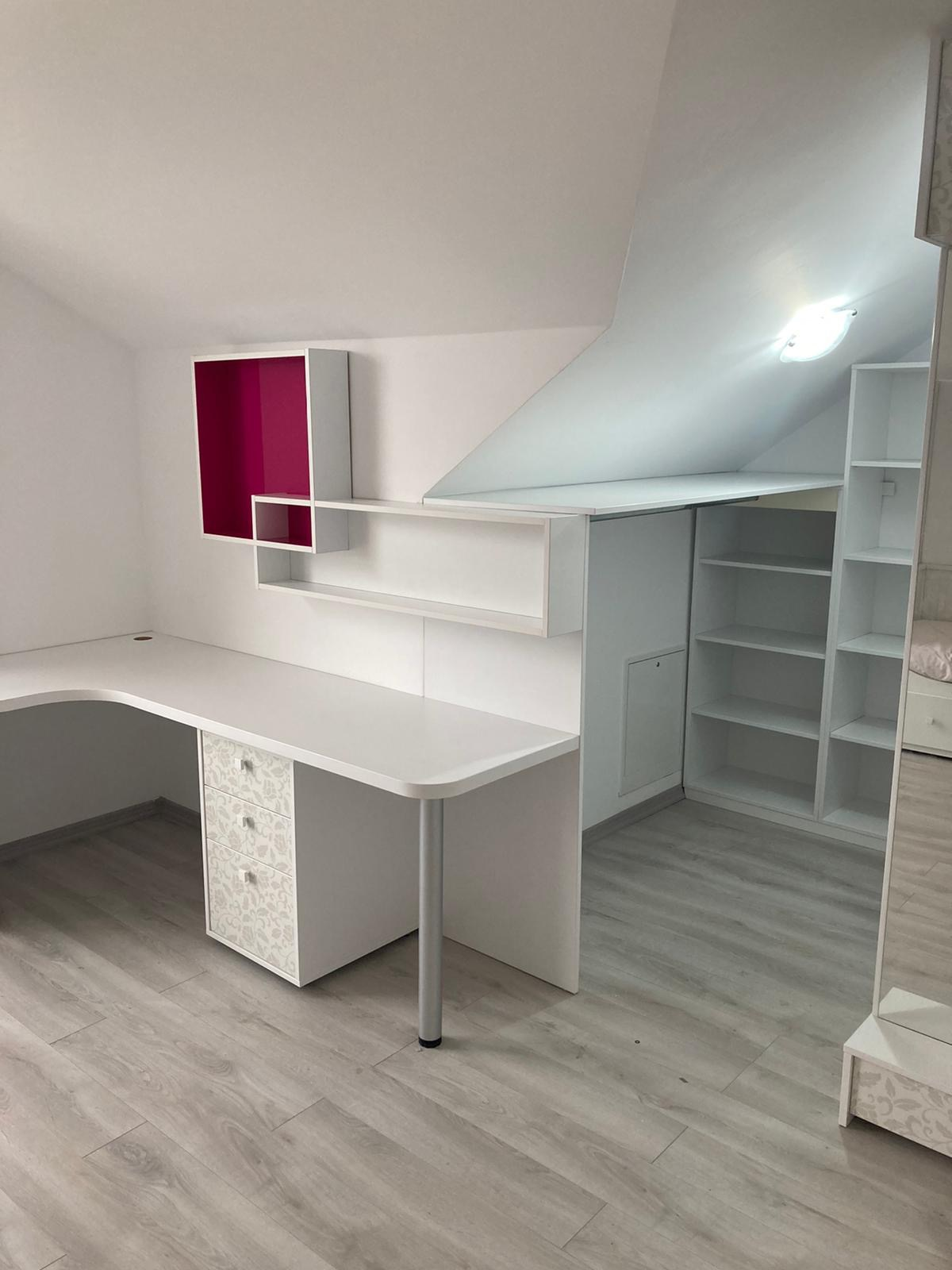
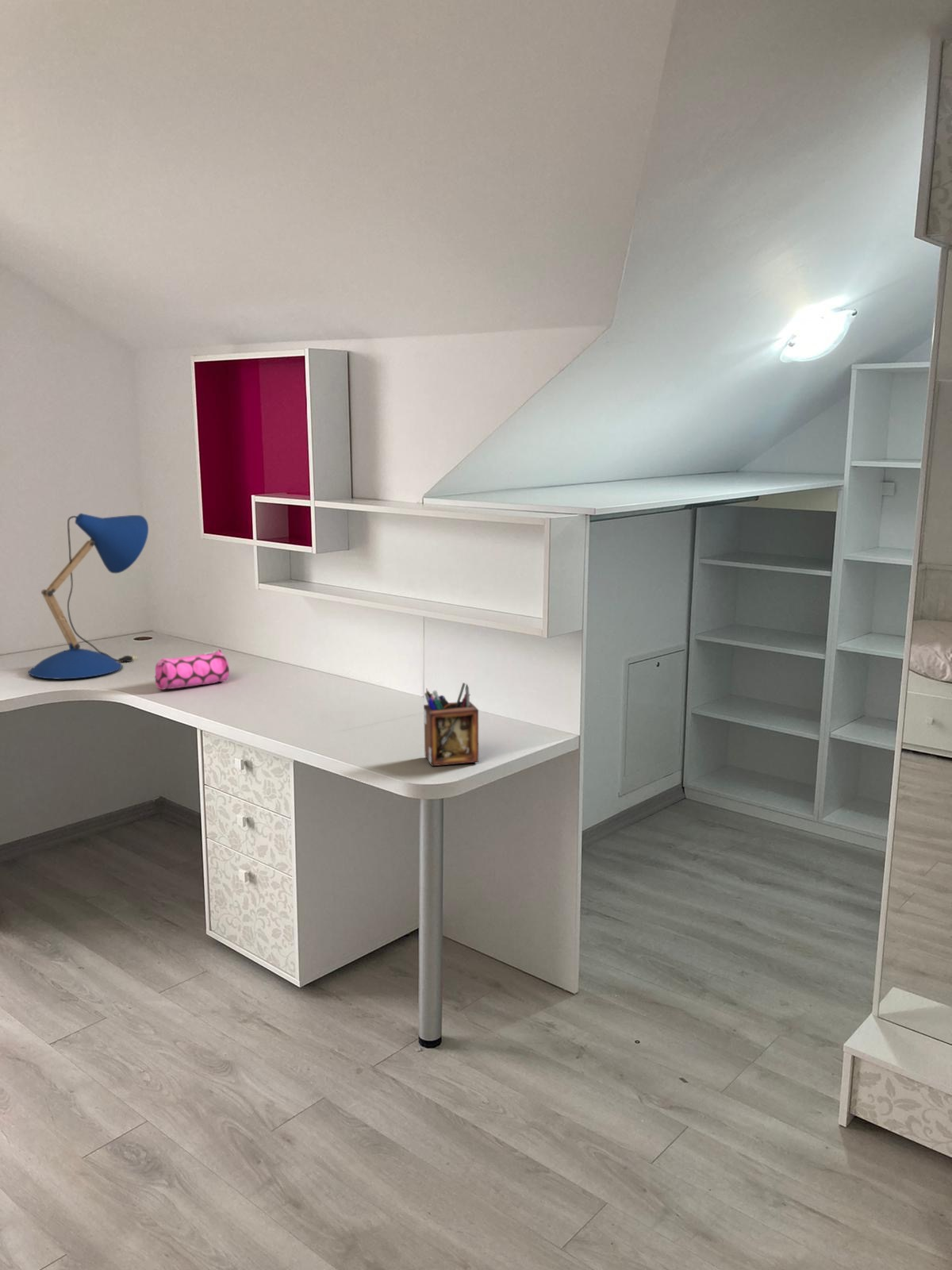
+ desk organizer [423,682,479,767]
+ desk lamp [28,513,149,679]
+ pencil case [155,648,230,691]
